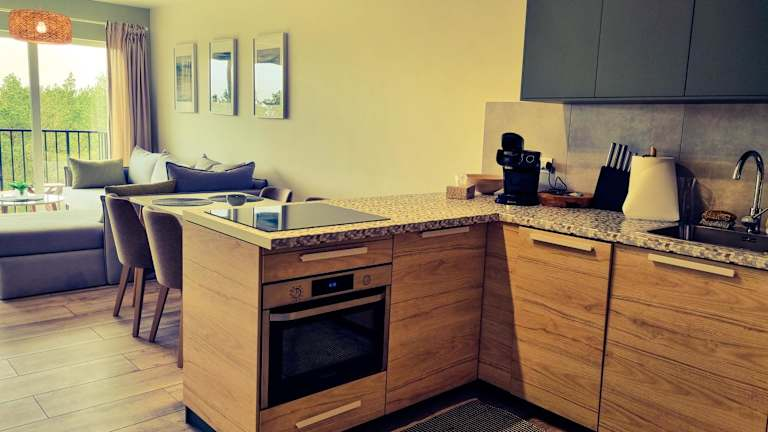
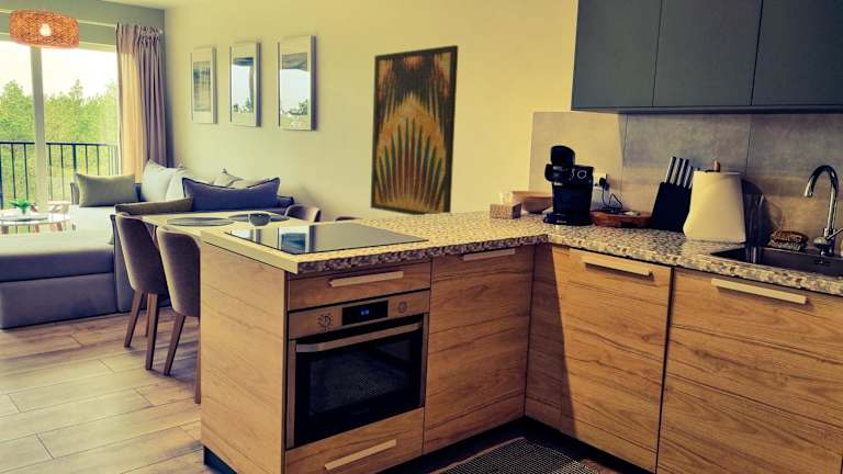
+ wall art [370,44,459,216]
